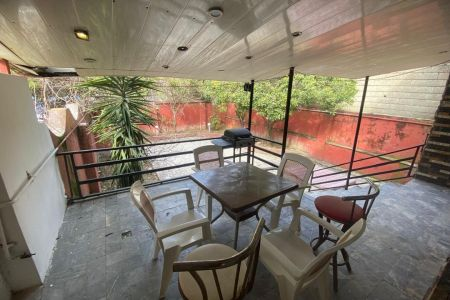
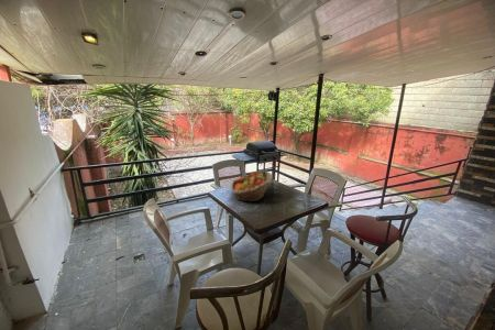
+ fruit basket [230,169,274,204]
